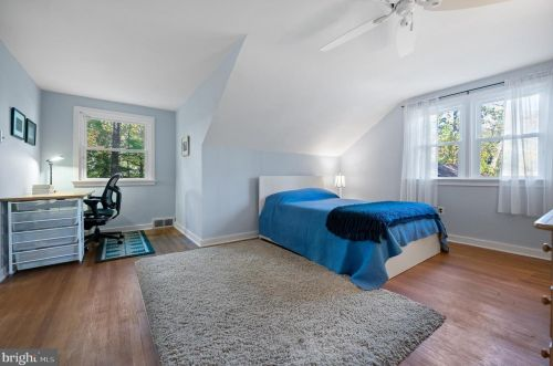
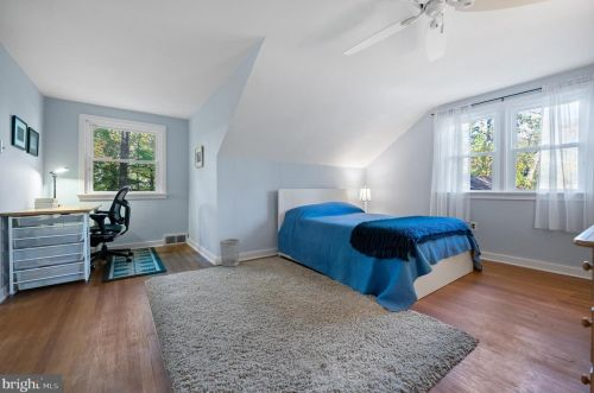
+ wastebasket [219,237,241,268]
